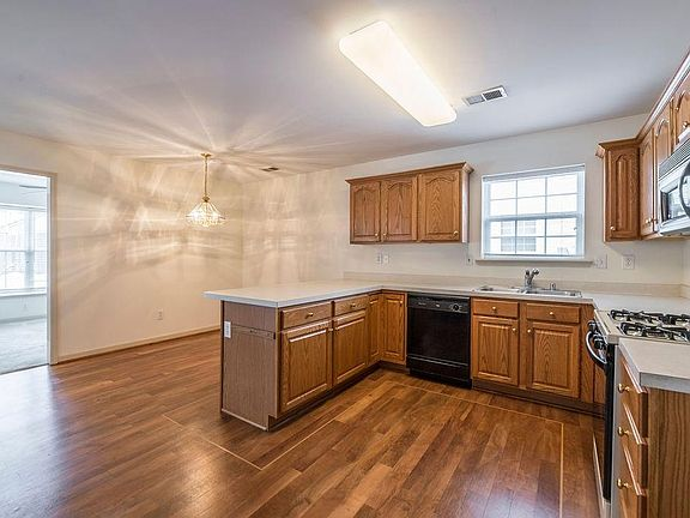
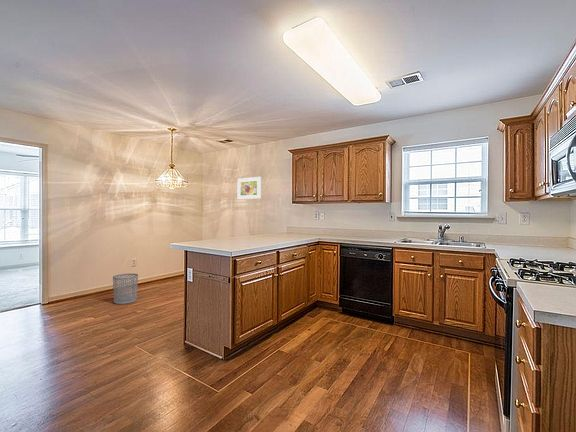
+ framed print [237,176,262,200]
+ waste bin [112,272,139,305]
